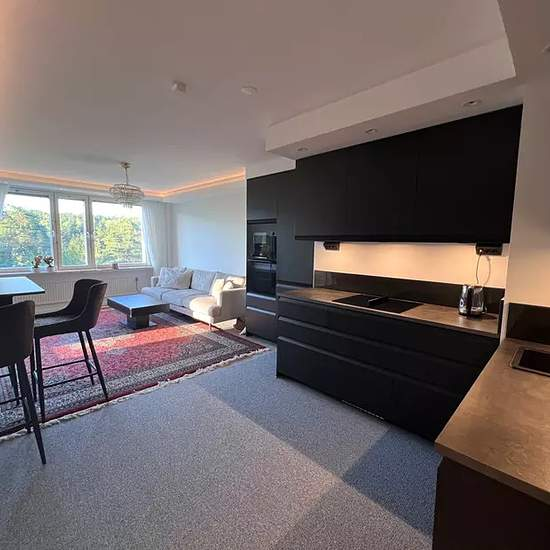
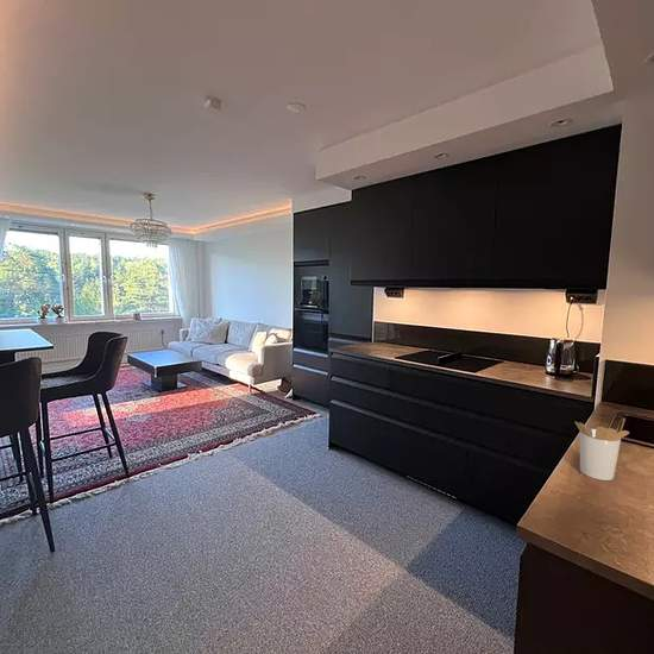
+ utensil holder [574,417,630,482]
